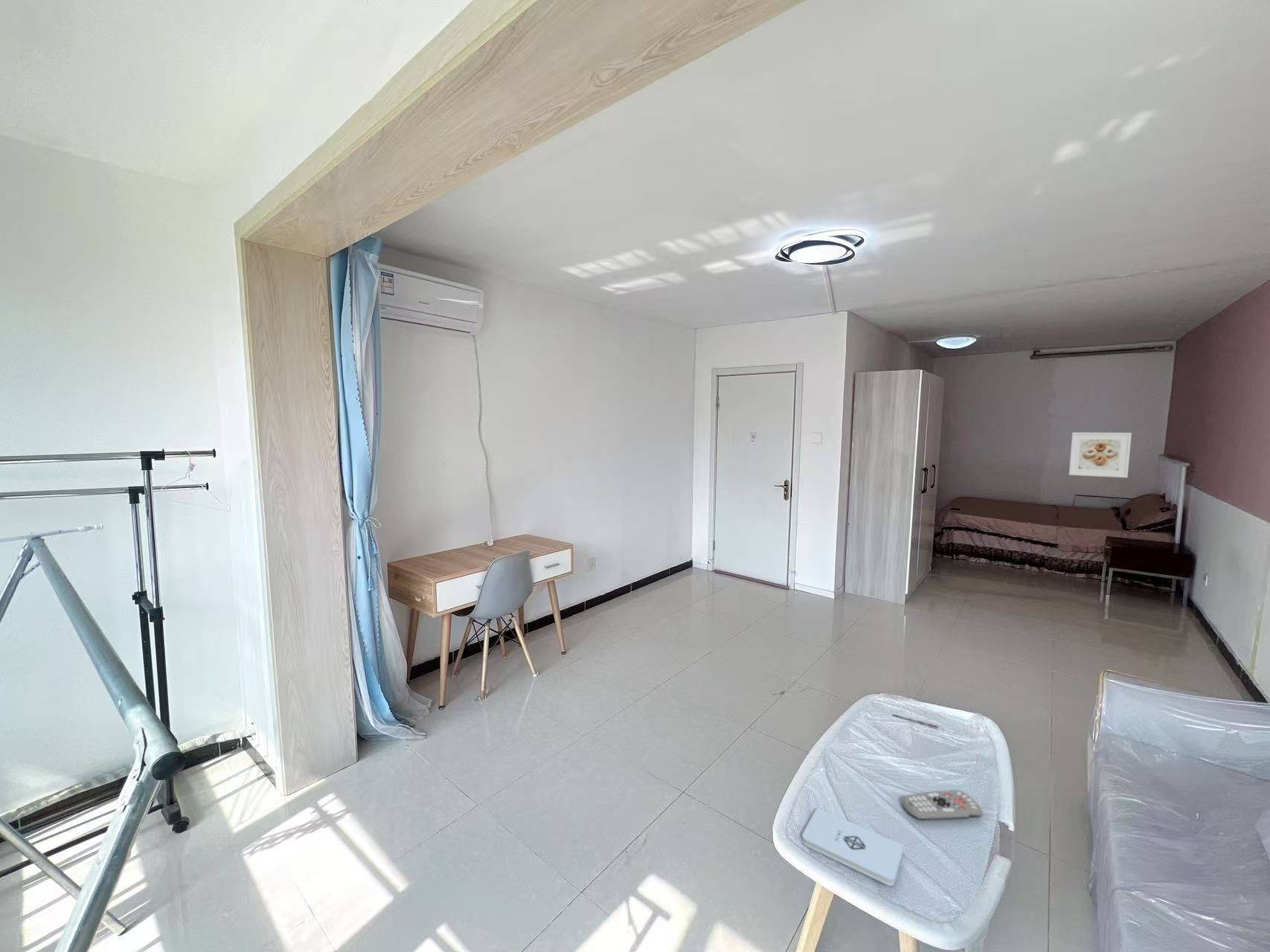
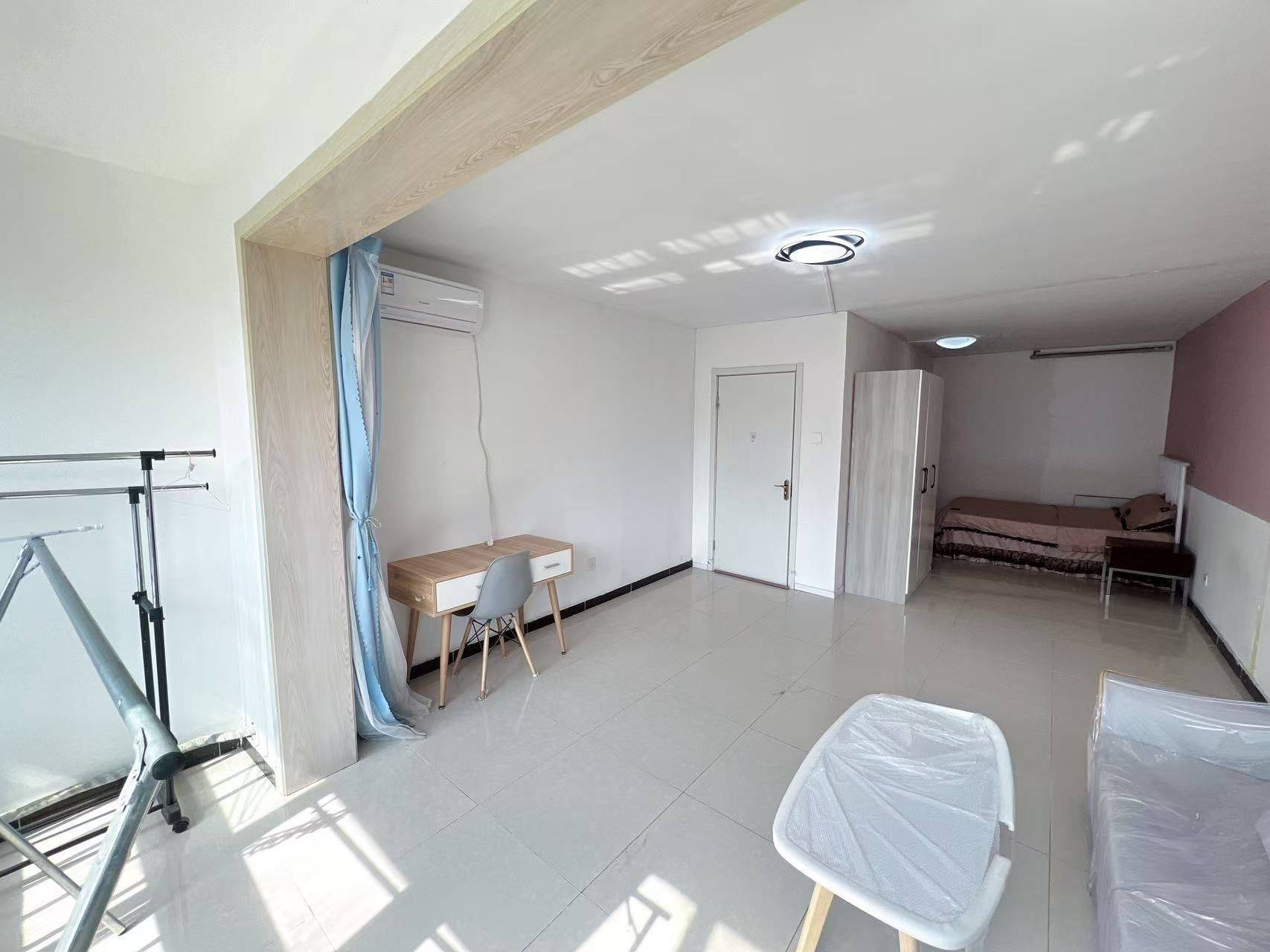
- pen [891,713,940,729]
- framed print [1068,431,1132,478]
- remote control [902,789,984,821]
- notepad [801,807,905,887]
